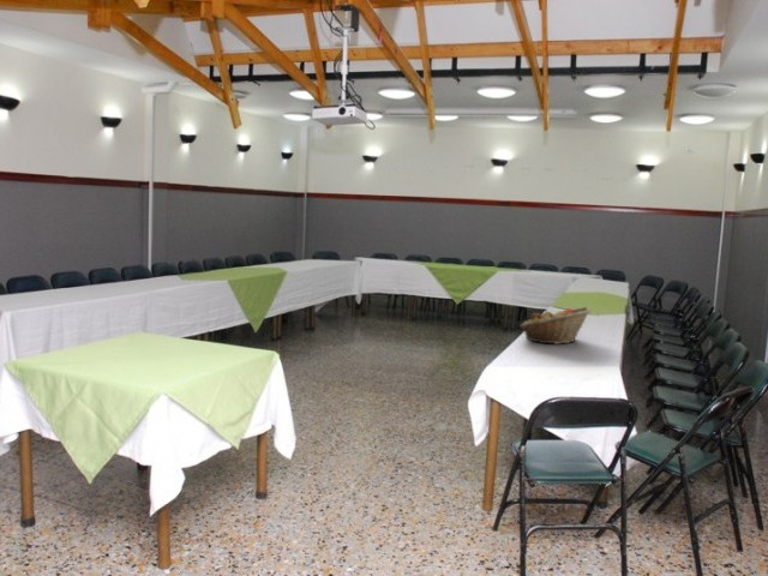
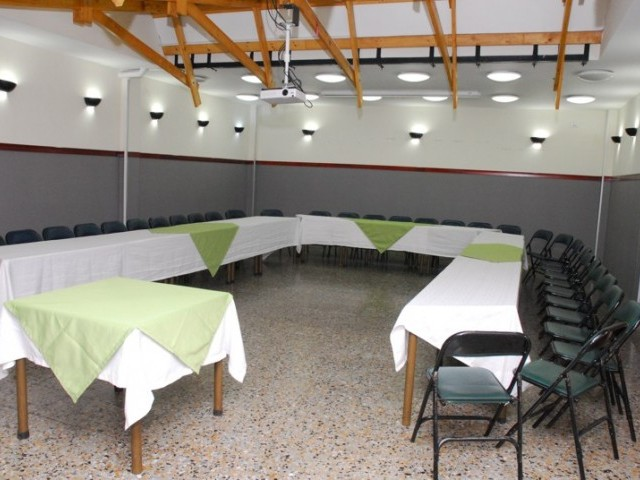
- fruit basket [518,306,592,346]
